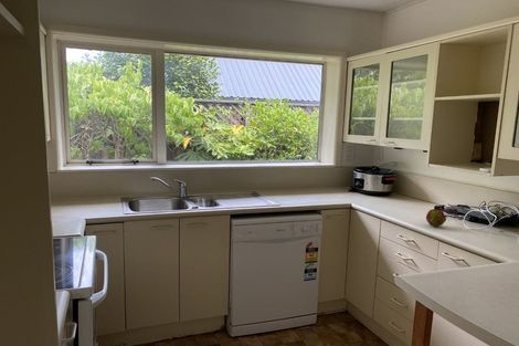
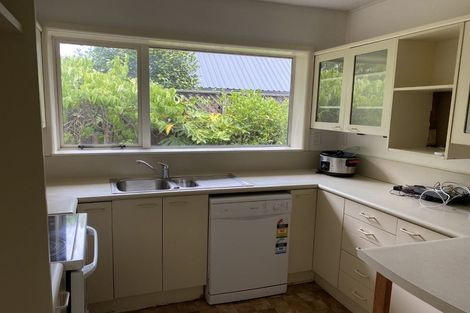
- fruit [425,208,447,228]
